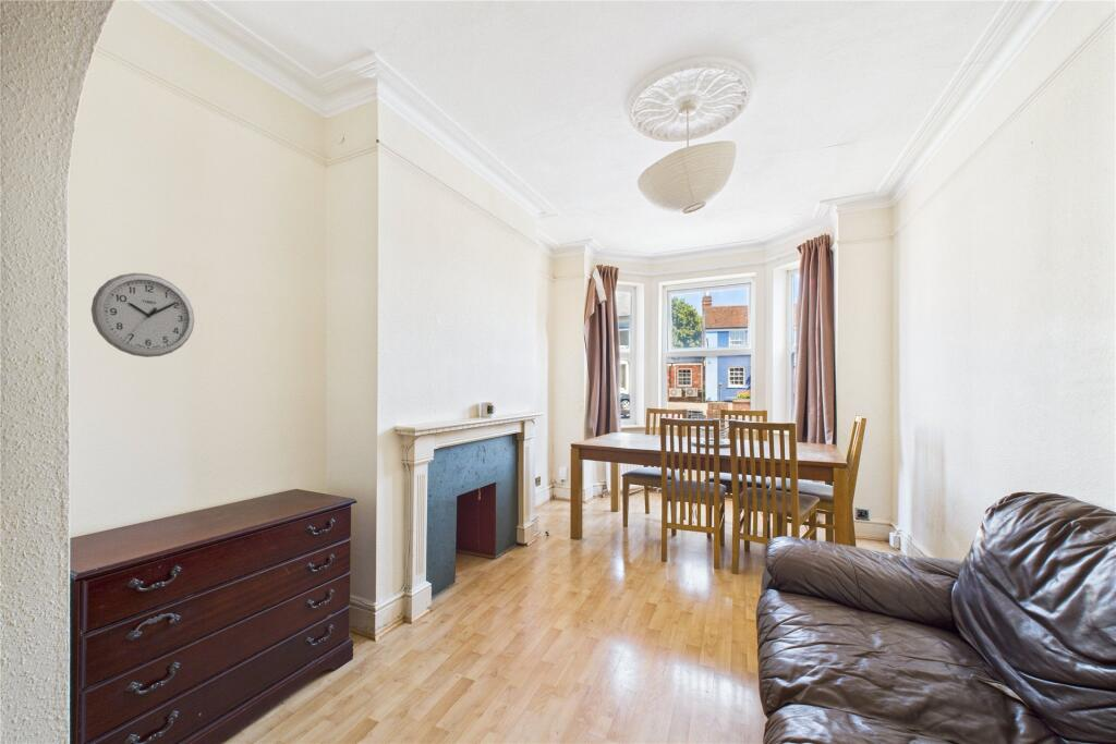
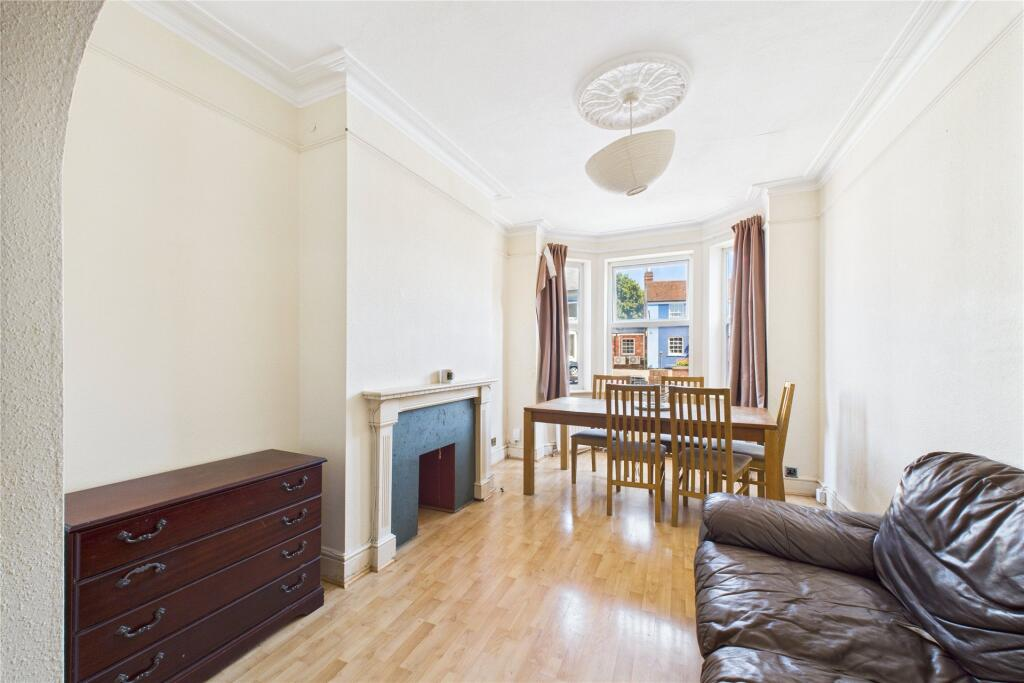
- wall clock [90,272,195,358]
